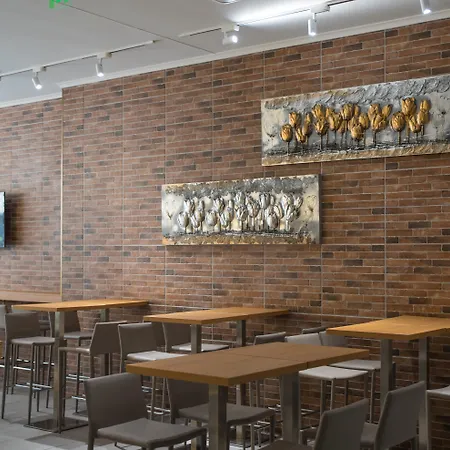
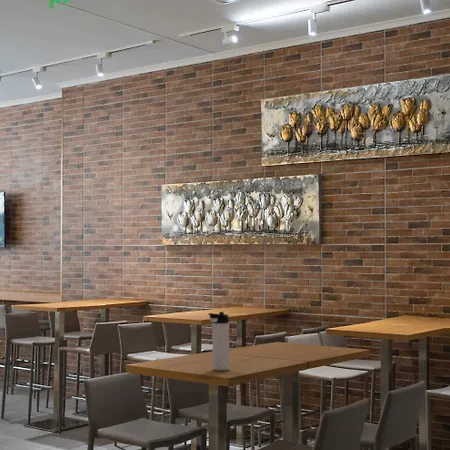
+ thermos bottle [207,311,231,372]
